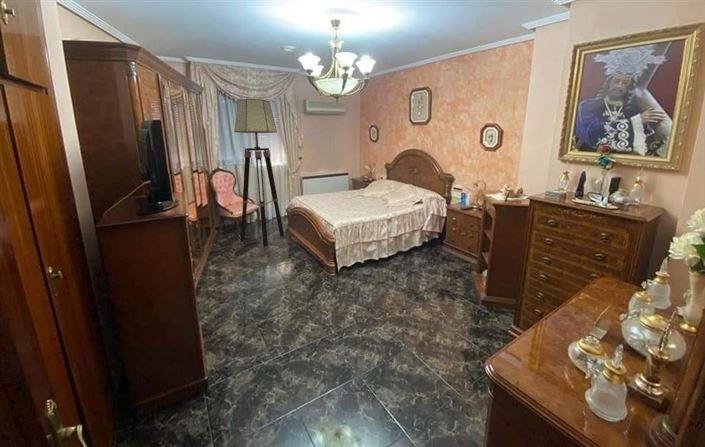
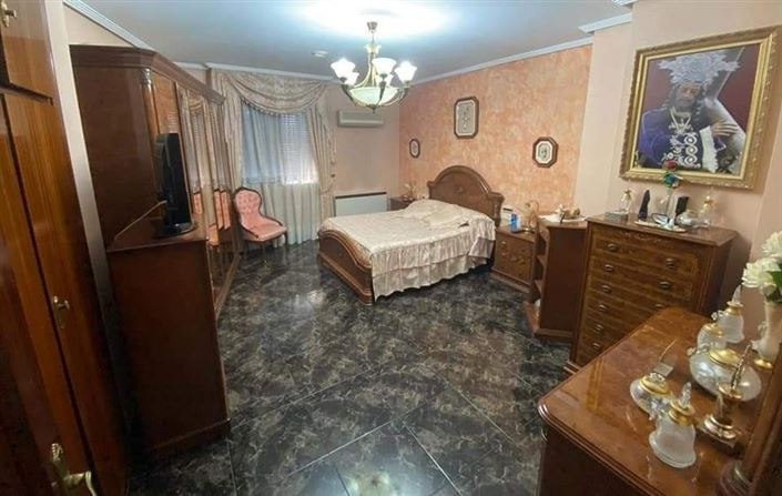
- floor lamp [234,98,285,248]
